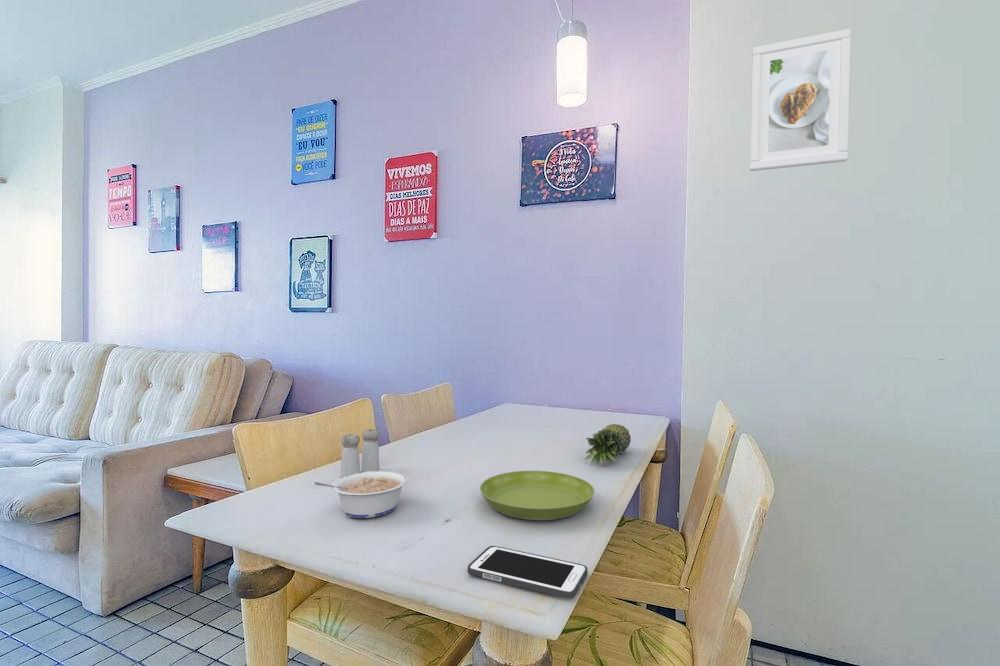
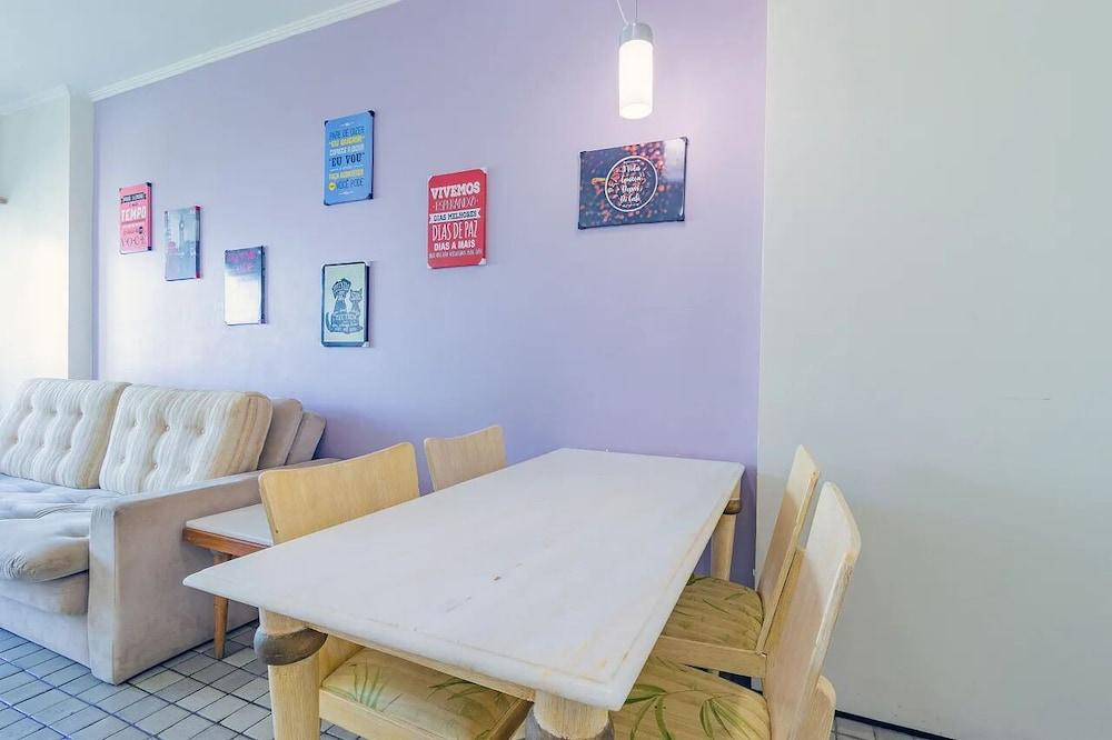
- saucer [479,470,596,521]
- salt and pepper shaker [340,428,380,478]
- cell phone [467,545,589,600]
- legume [313,470,409,519]
- fruit [583,423,632,467]
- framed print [749,28,852,172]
